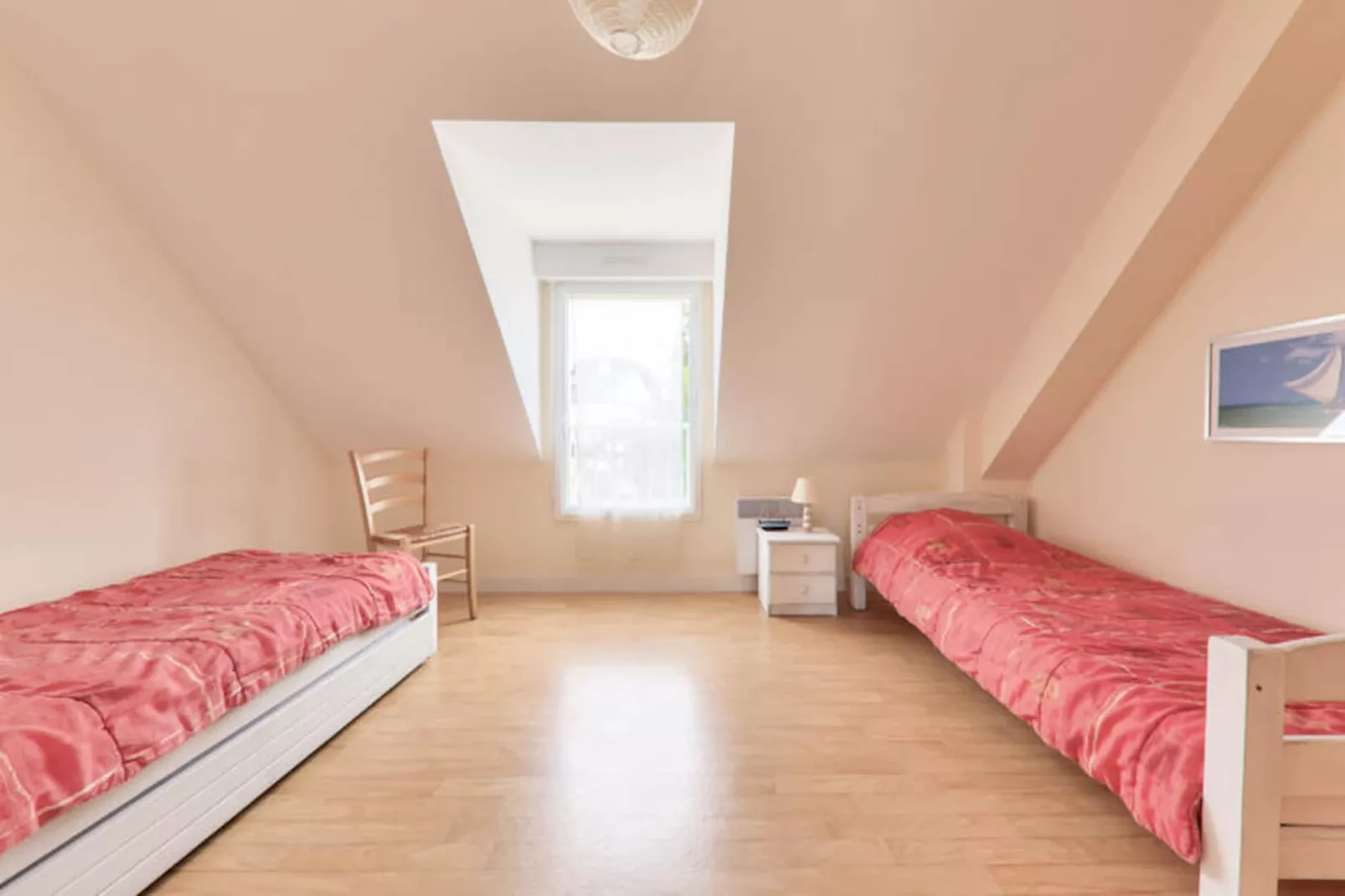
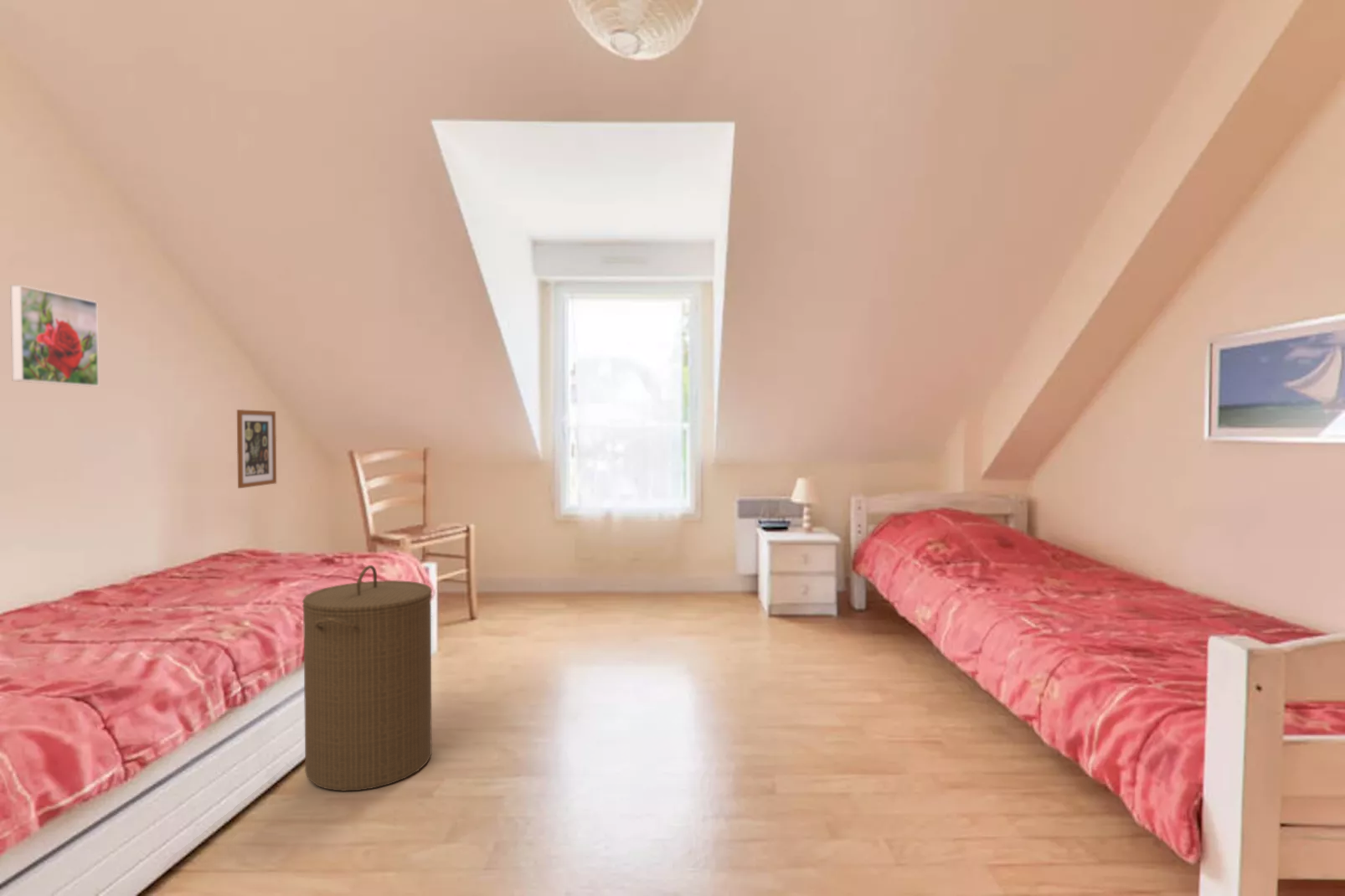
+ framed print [9,284,100,388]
+ wall art [236,409,277,489]
+ laundry hamper [301,564,433,792]
